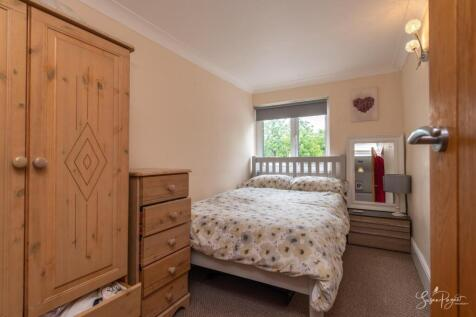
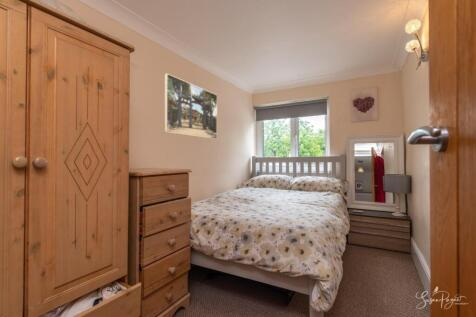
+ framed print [164,73,218,140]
